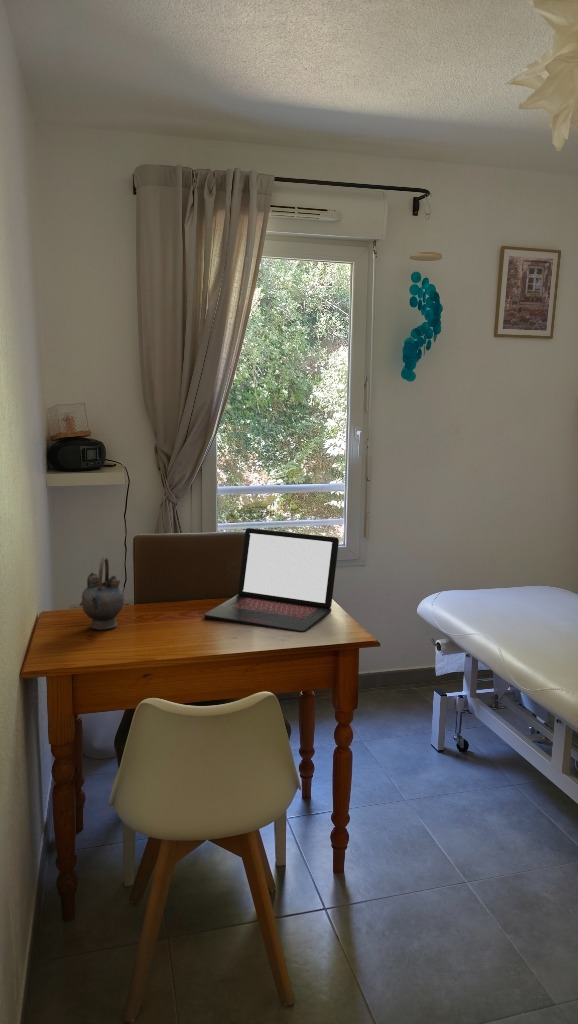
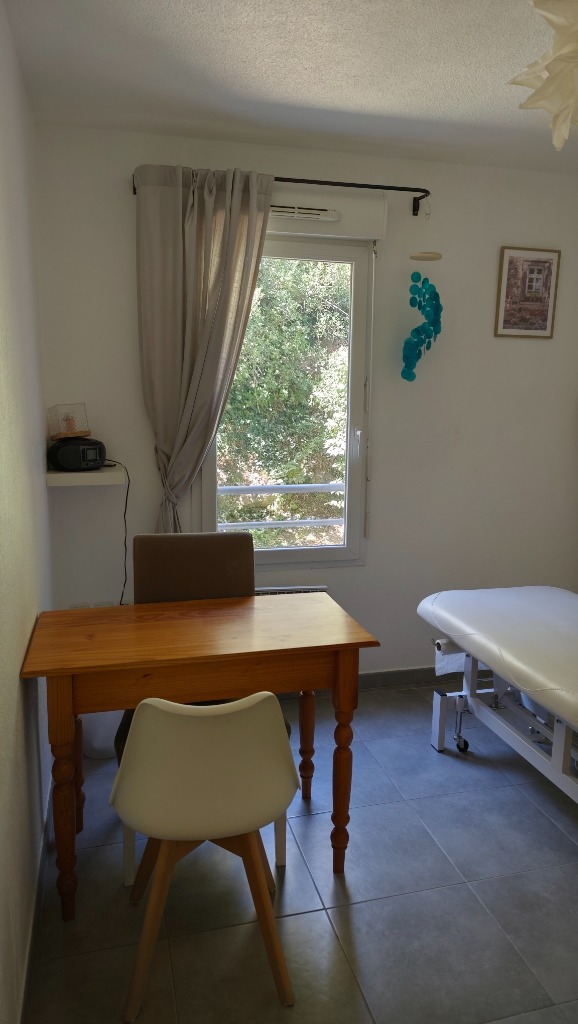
- laptop [203,527,340,633]
- teapot [79,556,125,631]
